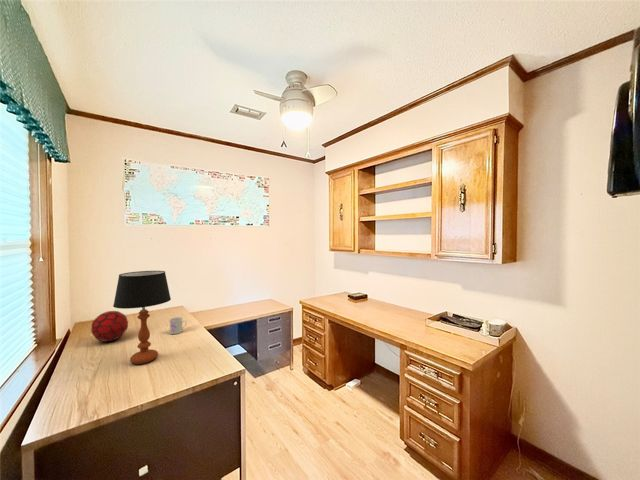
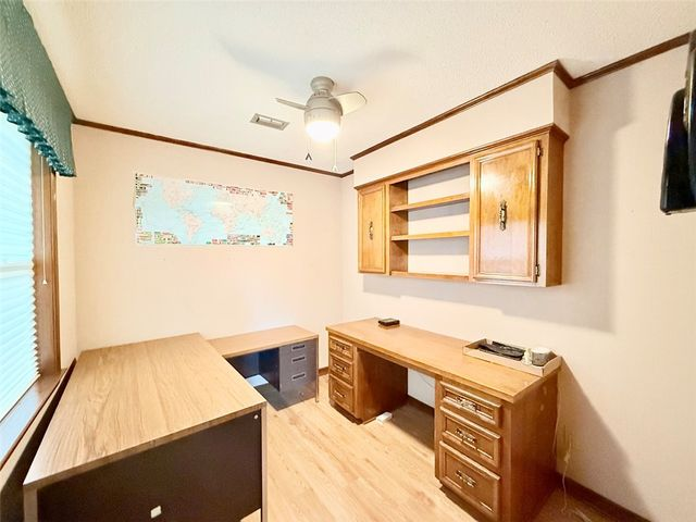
- decorative orb [90,310,129,343]
- mug [168,316,188,335]
- table lamp [112,270,172,365]
